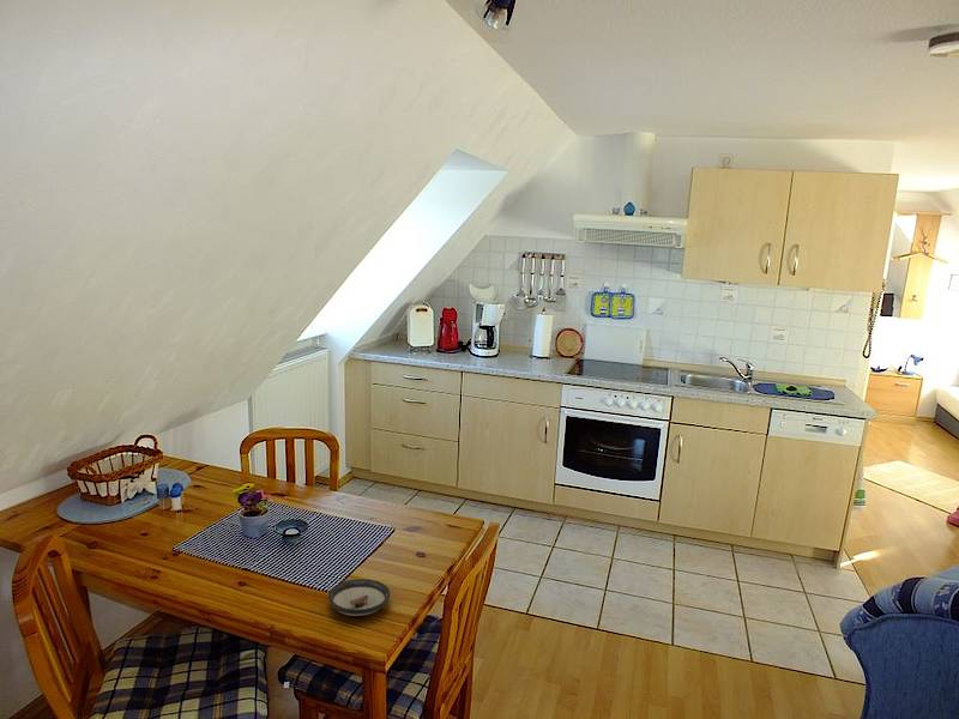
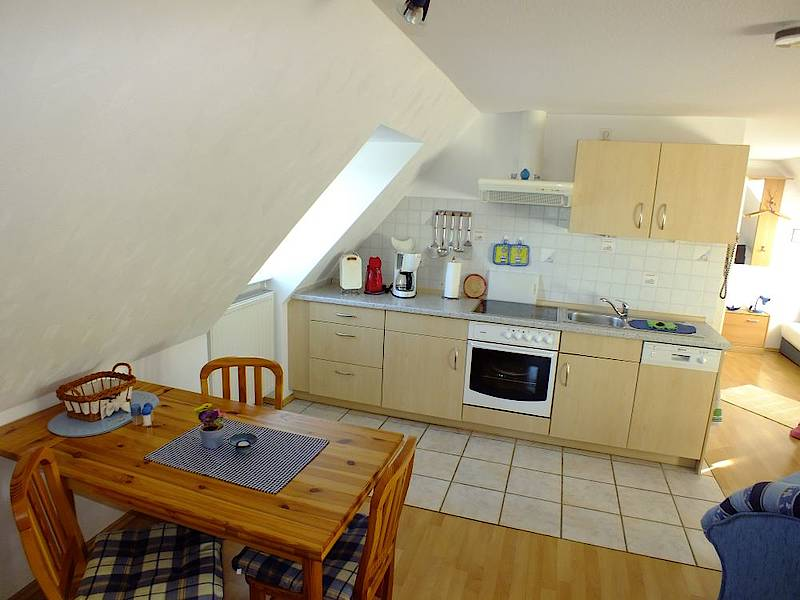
- saucer [327,578,391,617]
